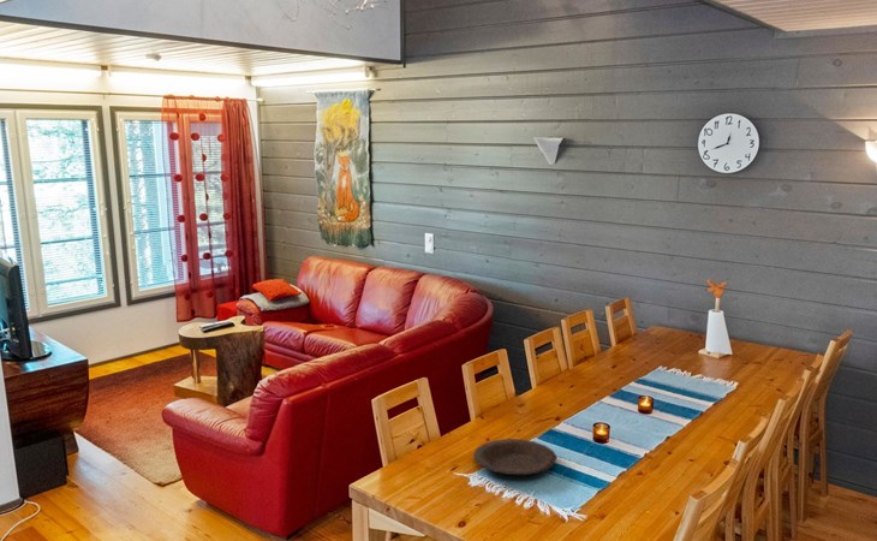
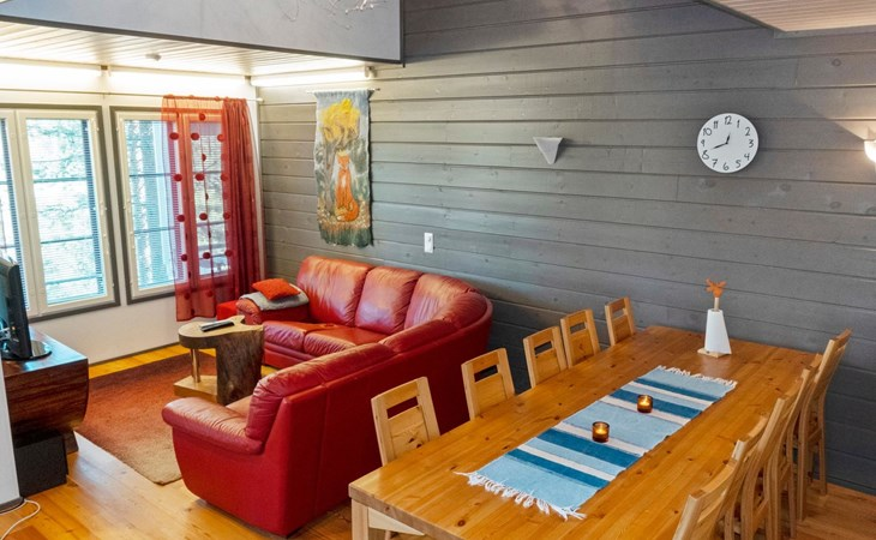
- plate [472,438,557,476]
